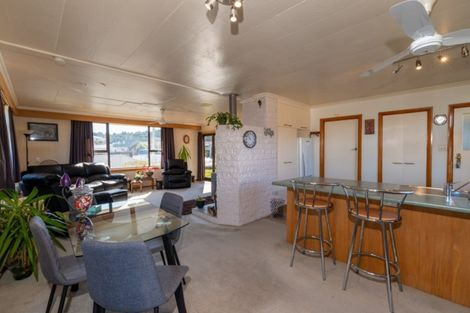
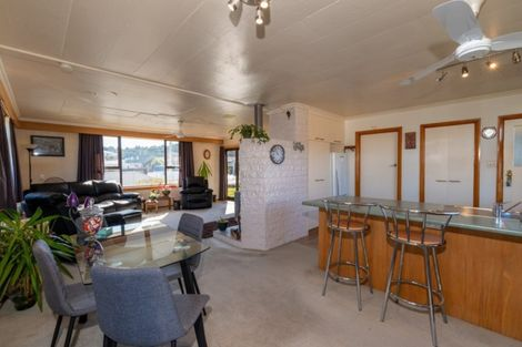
- waste bin [269,197,287,219]
